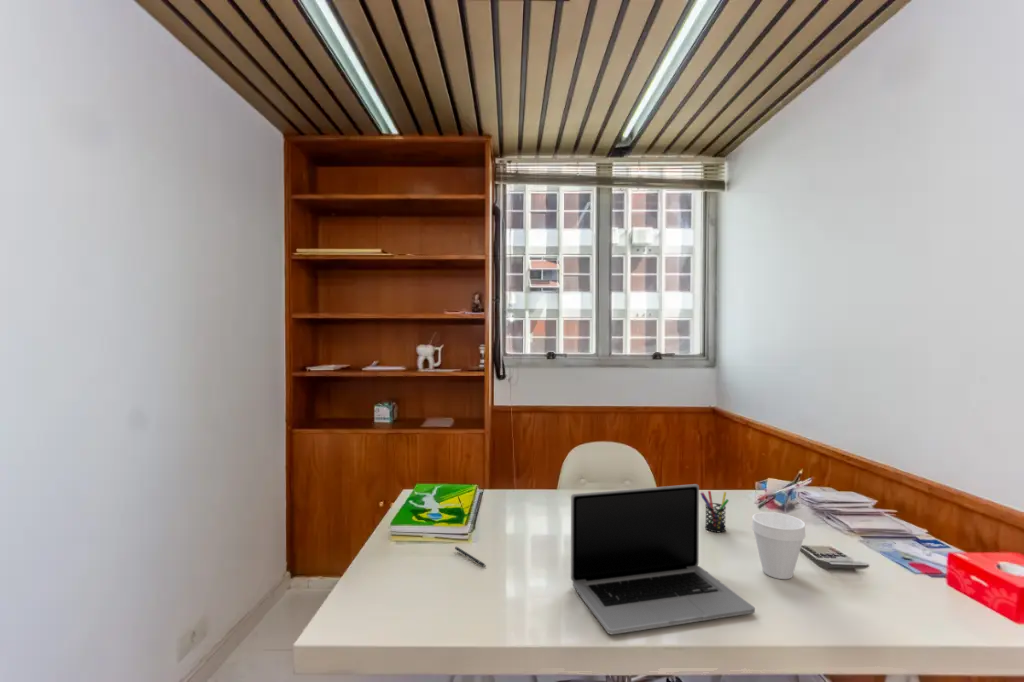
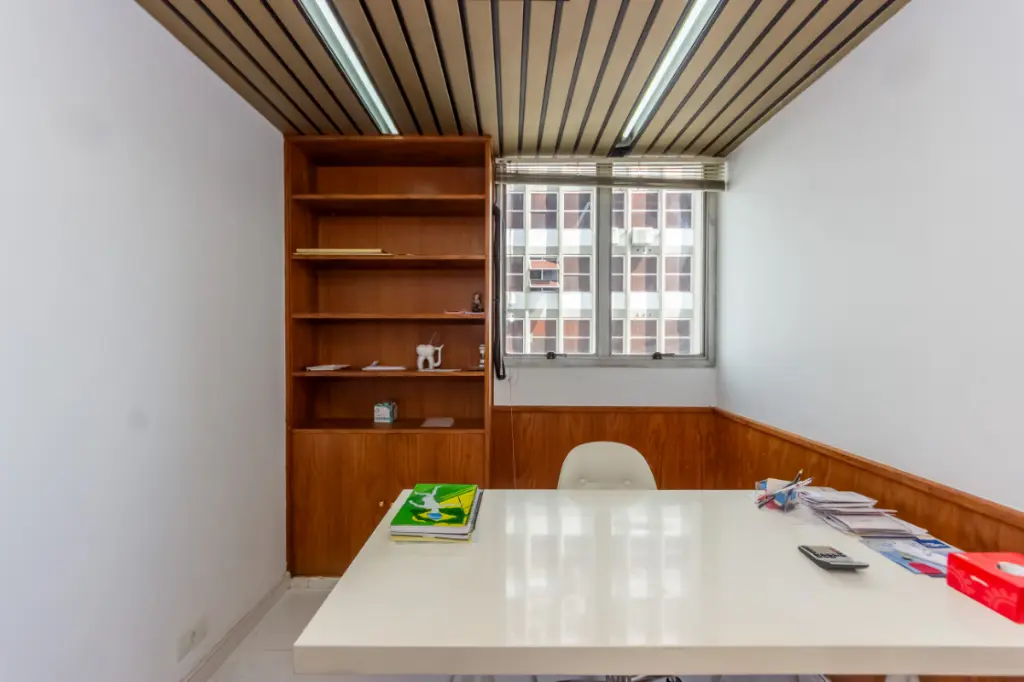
- laptop [570,483,756,635]
- pen holder [699,490,730,533]
- pen [454,546,486,567]
- cup [751,511,807,580]
